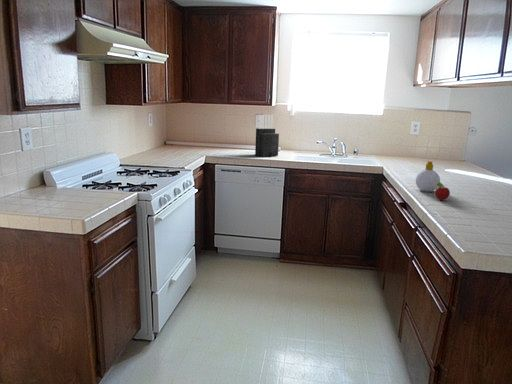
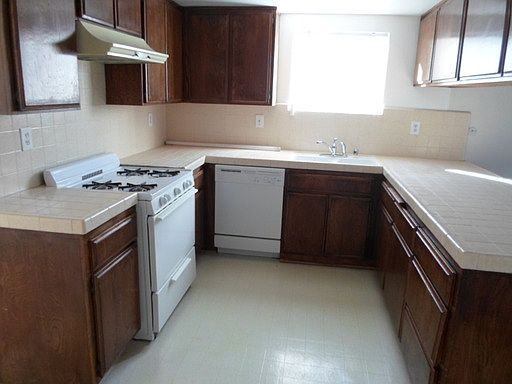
- knife block [254,114,280,158]
- soap bottle [415,160,441,193]
- fruit [434,180,451,201]
